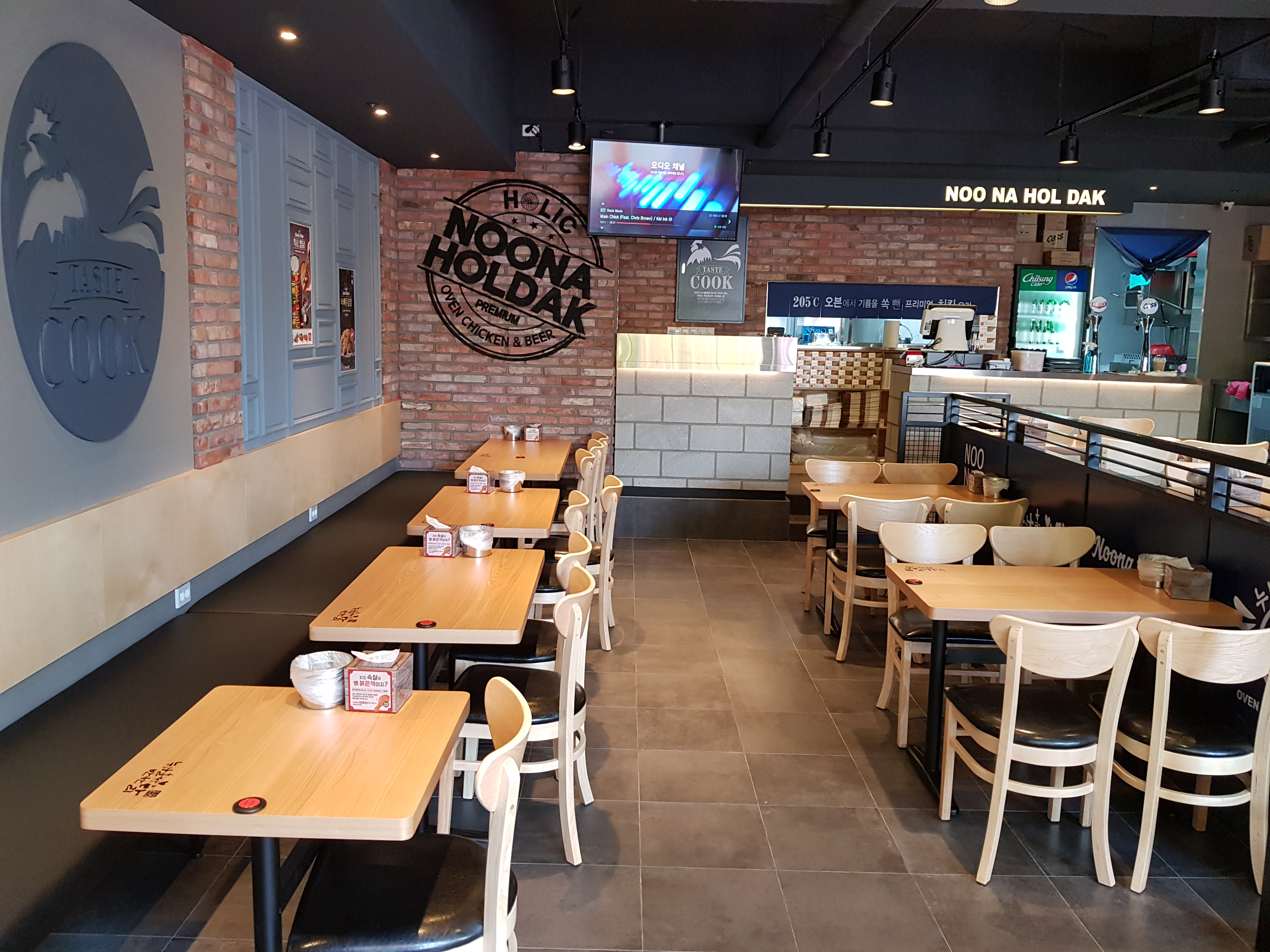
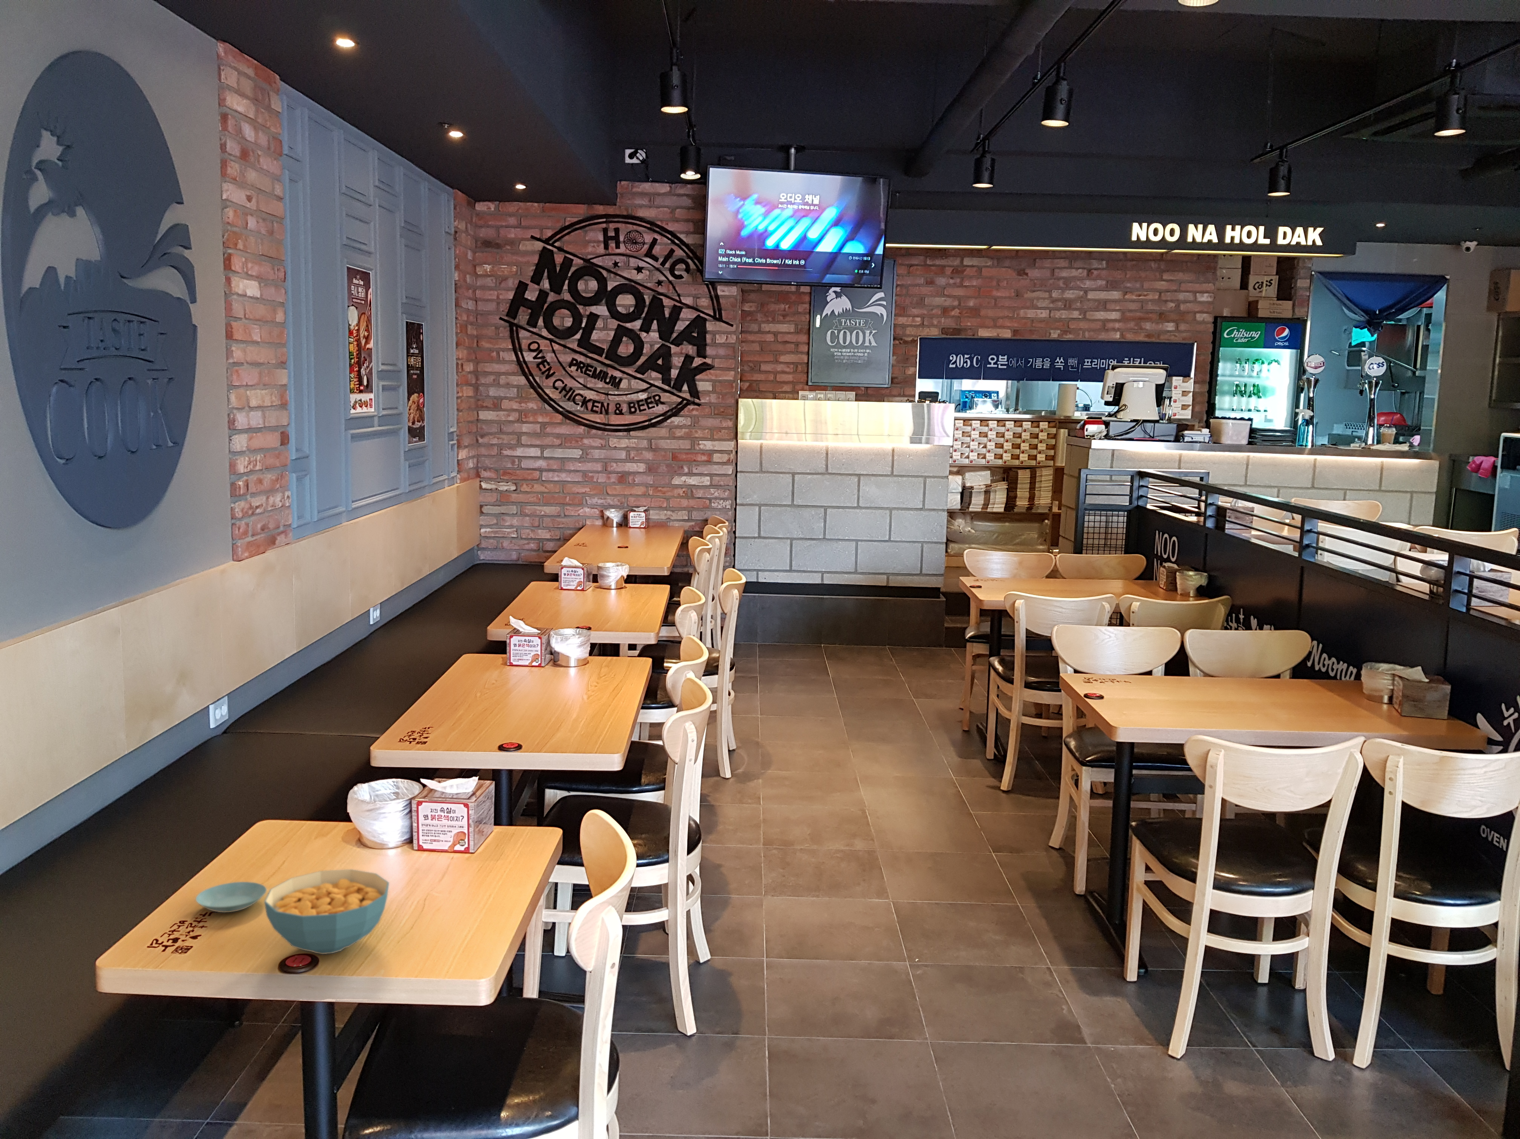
+ cereal bowl [263,869,389,955]
+ saucer [195,882,267,913]
